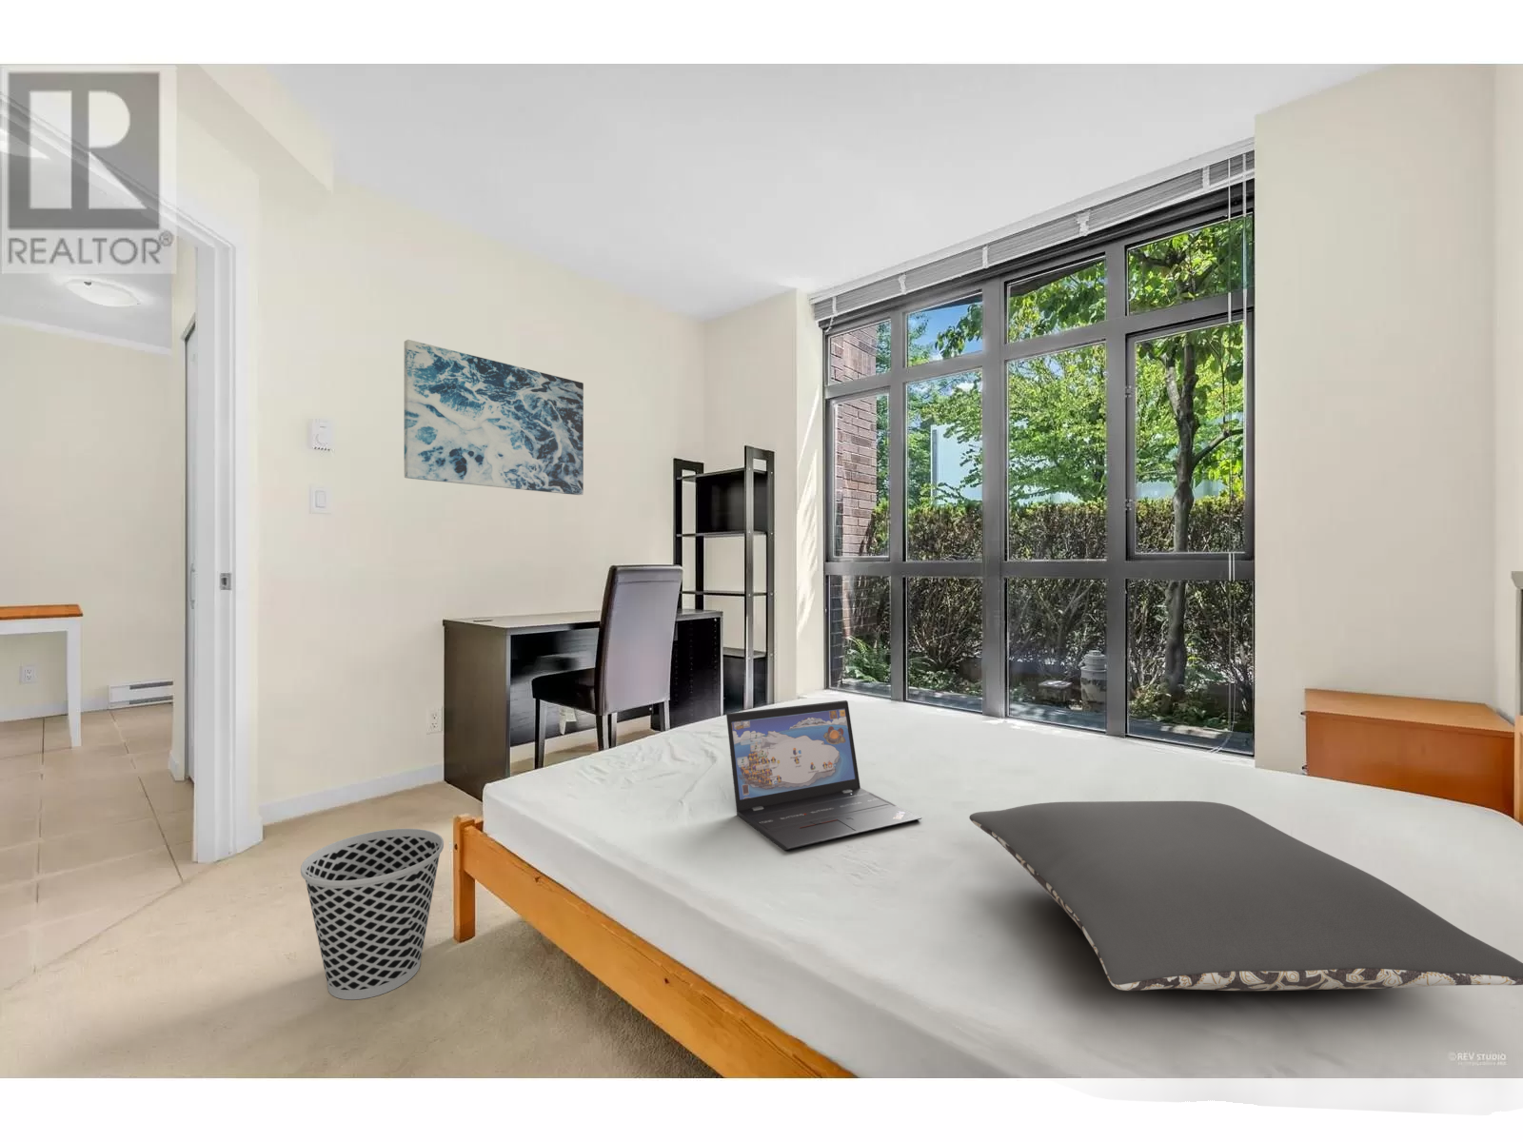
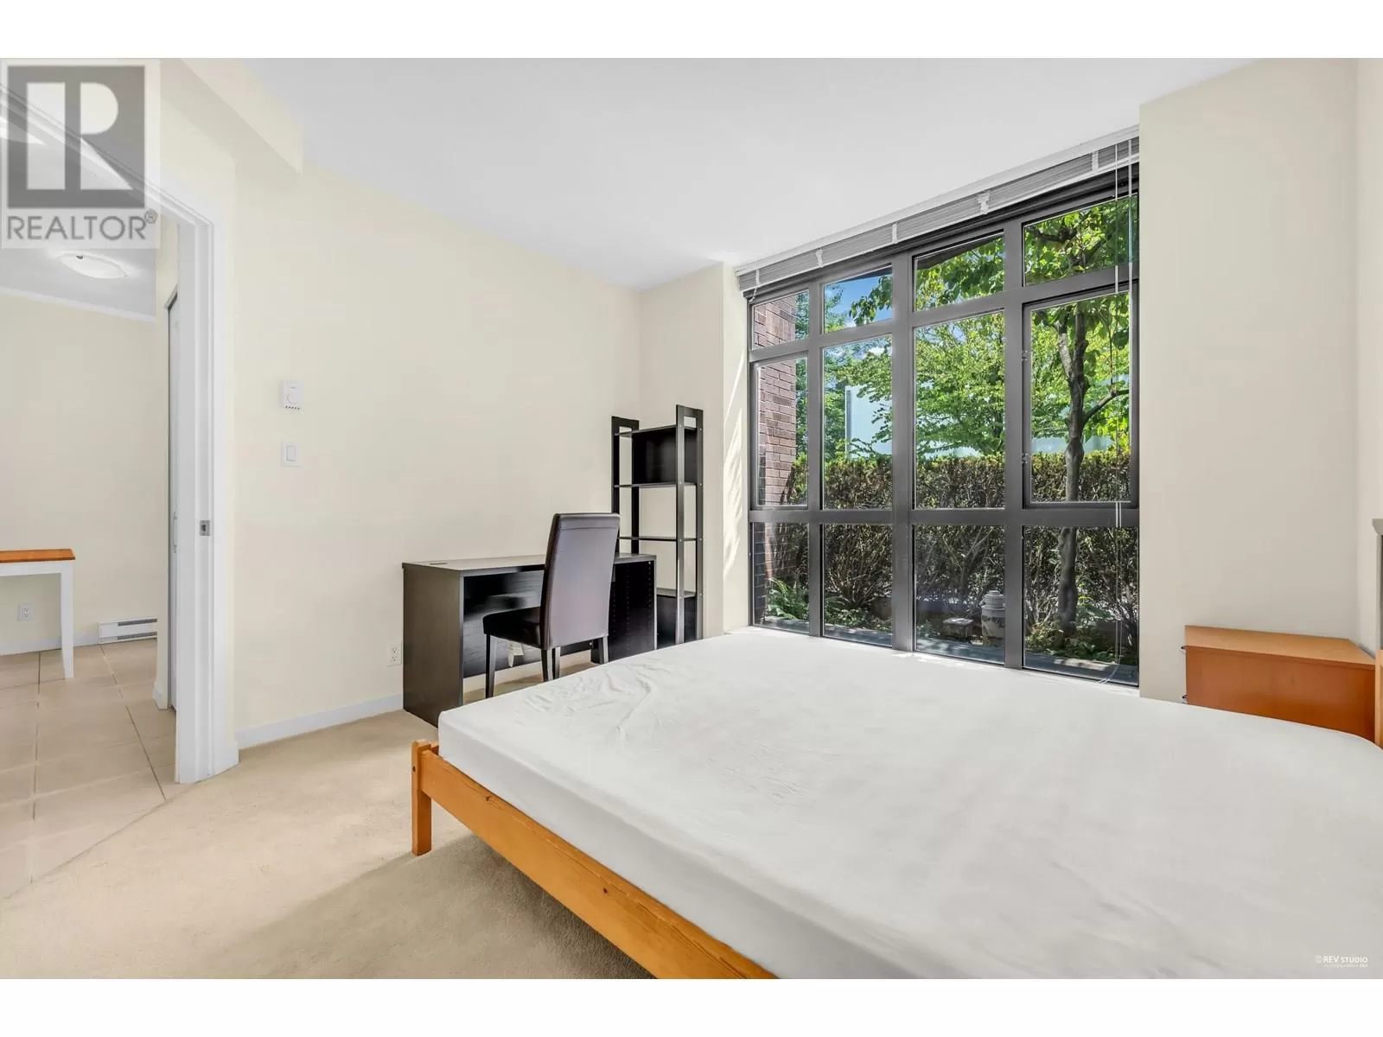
- wall art [404,338,584,495]
- laptop [726,699,922,852]
- wastebasket [300,828,445,1000]
- pillow [968,800,1523,992]
